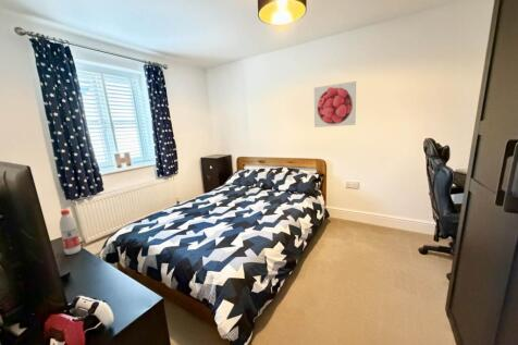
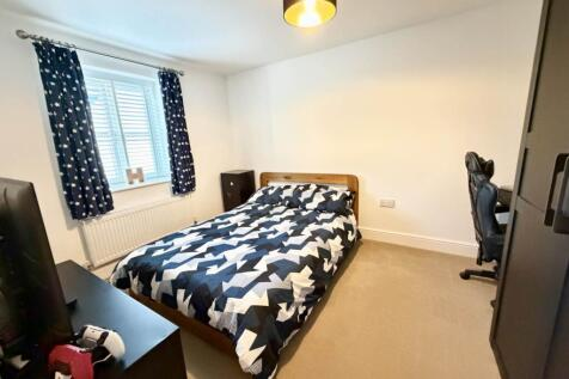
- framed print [313,81,357,128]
- water bottle [59,208,82,256]
